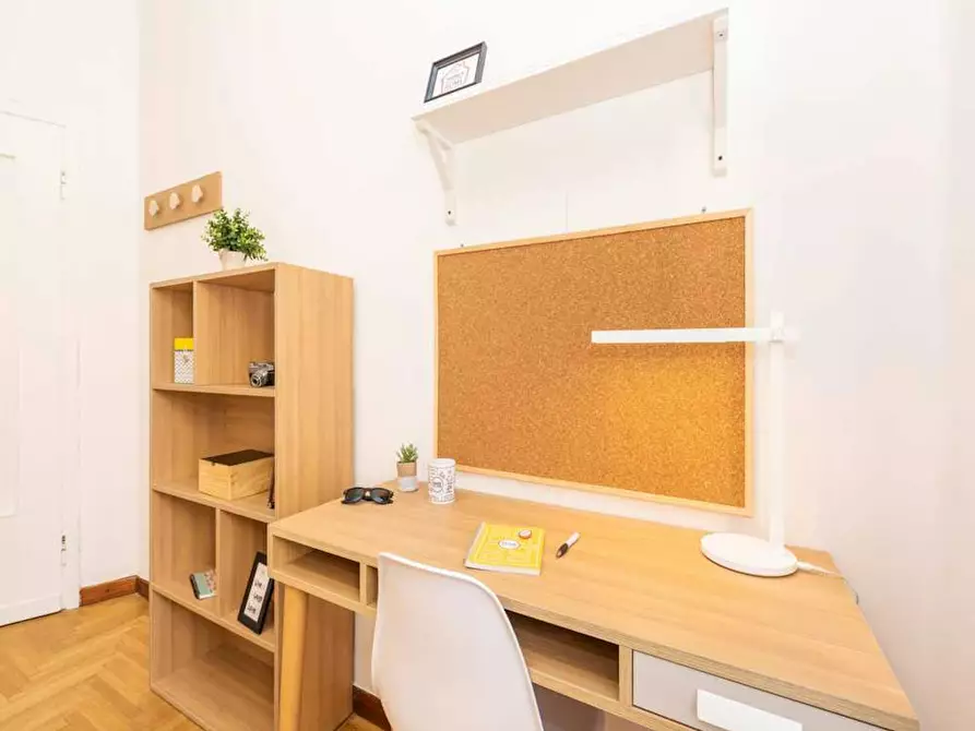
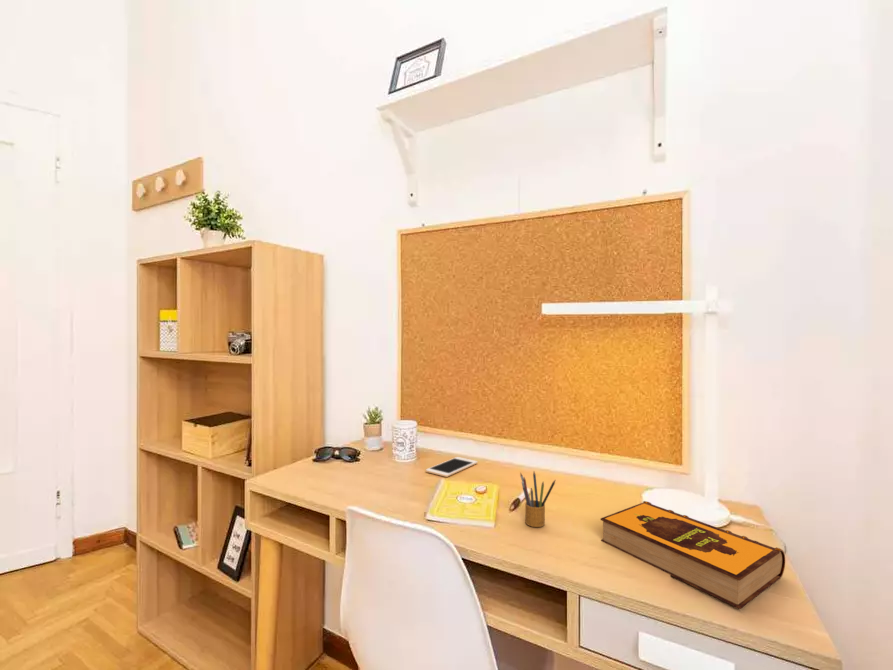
+ hardback book [600,500,786,610]
+ pencil box [519,471,556,528]
+ cell phone [425,456,479,478]
